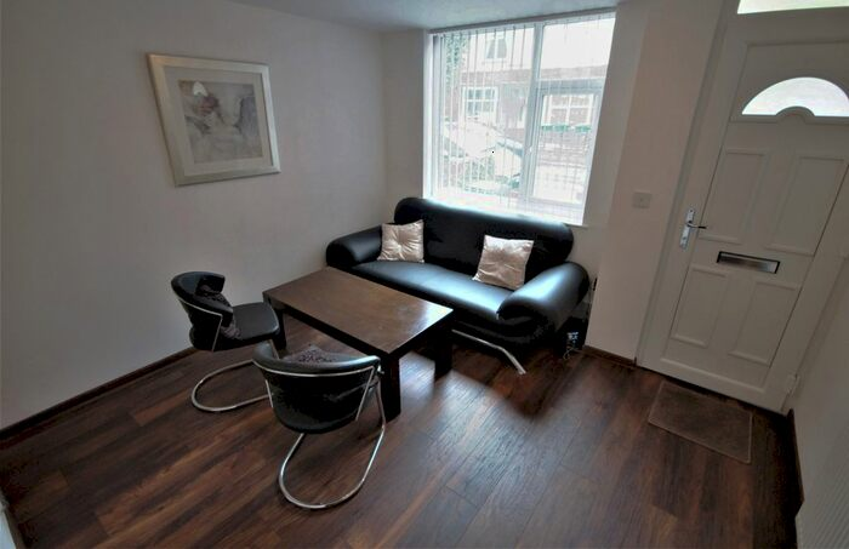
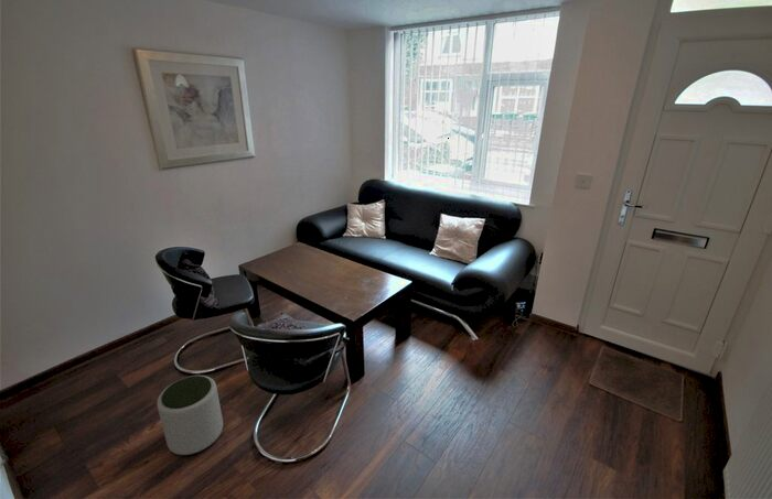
+ plant pot [156,375,224,456]
